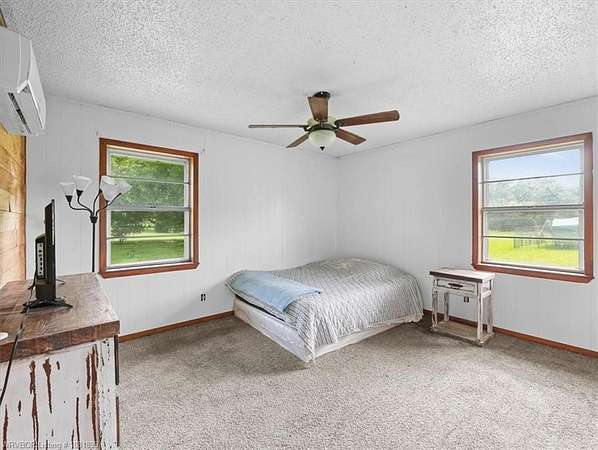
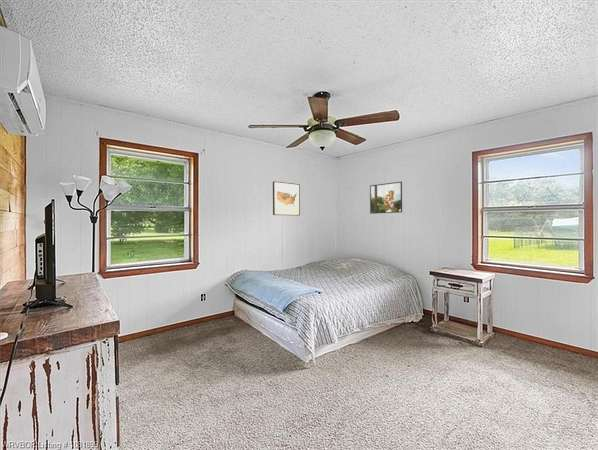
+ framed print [369,181,403,215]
+ wall art [272,181,301,217]
